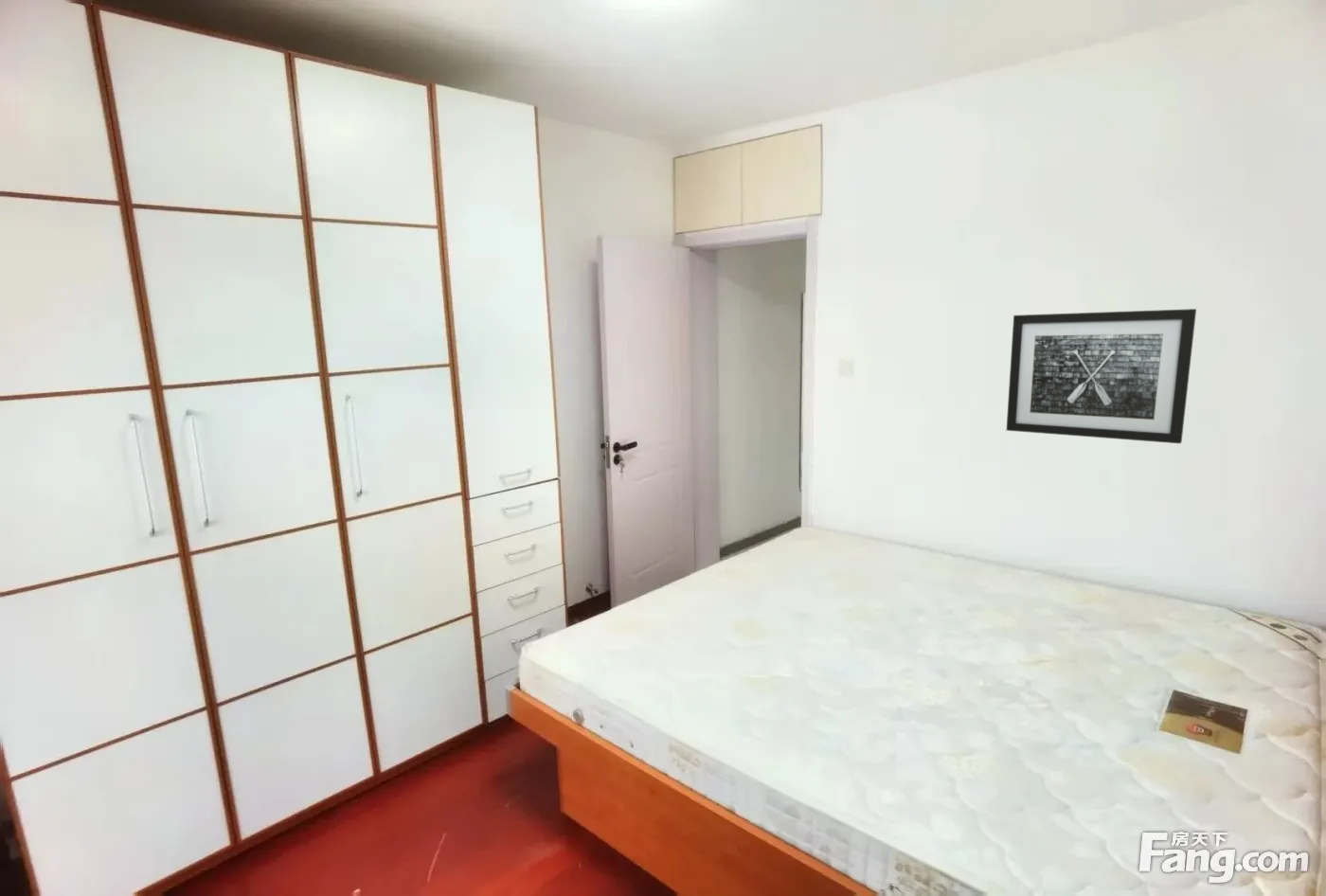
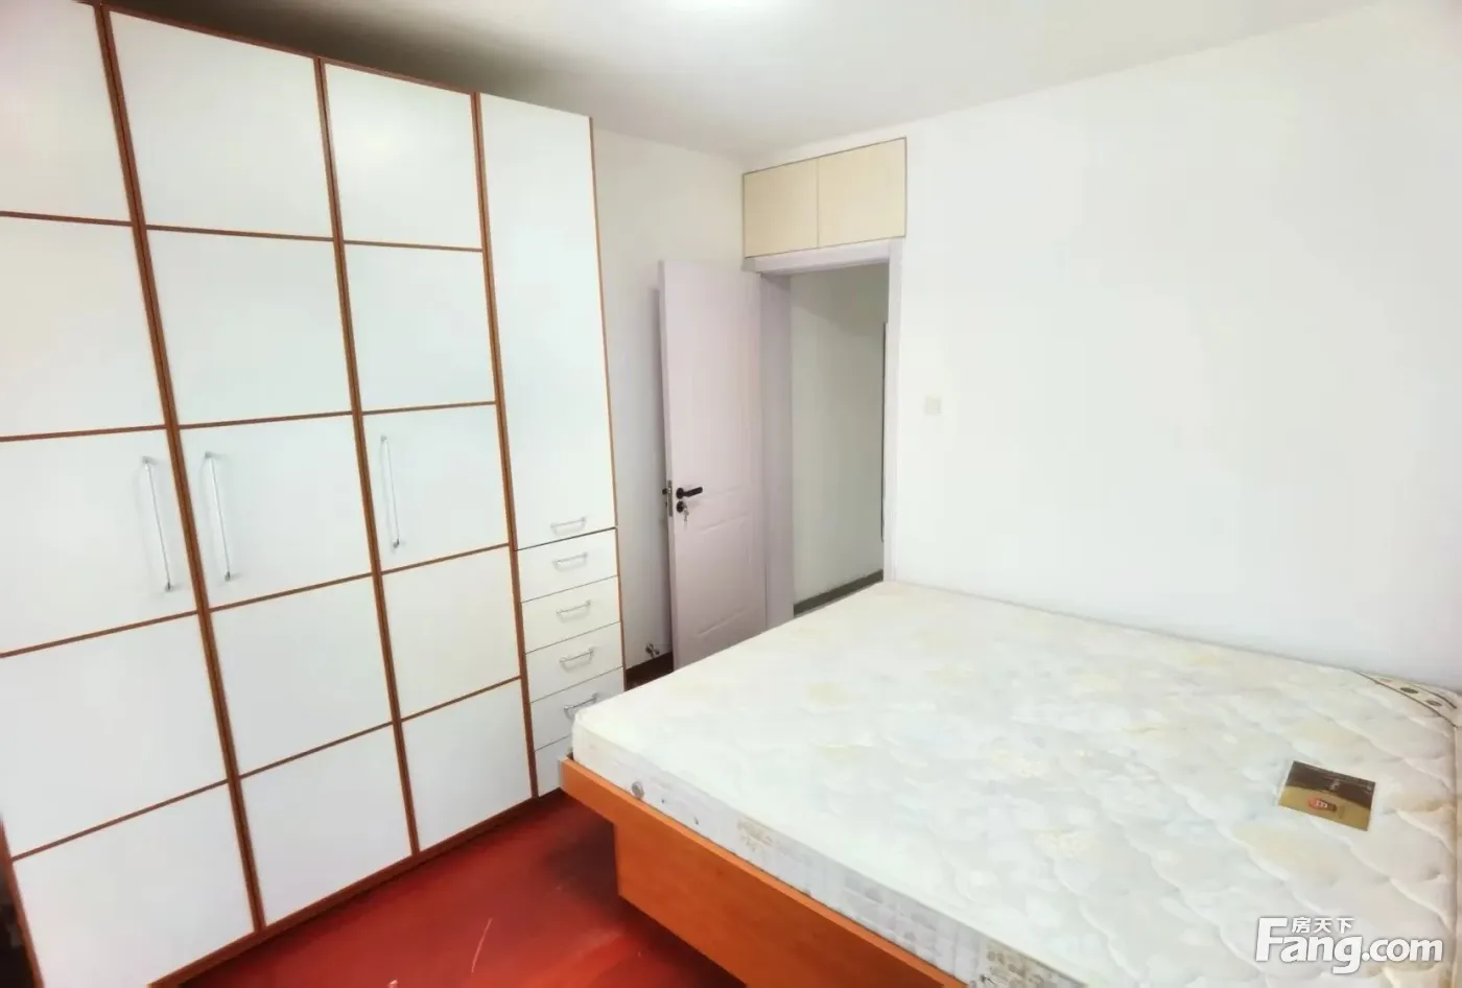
- wall art [1006,308,1197,444]
